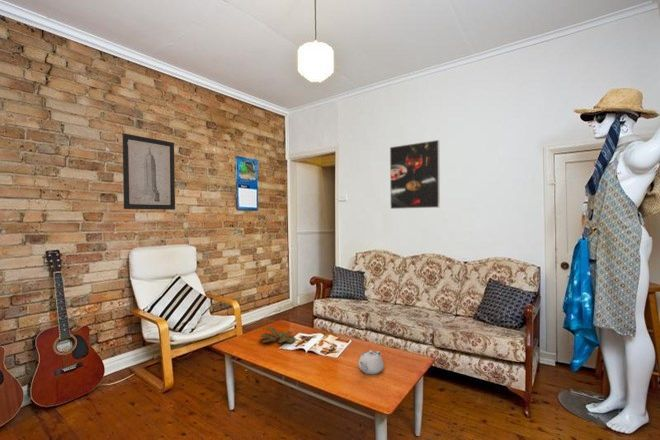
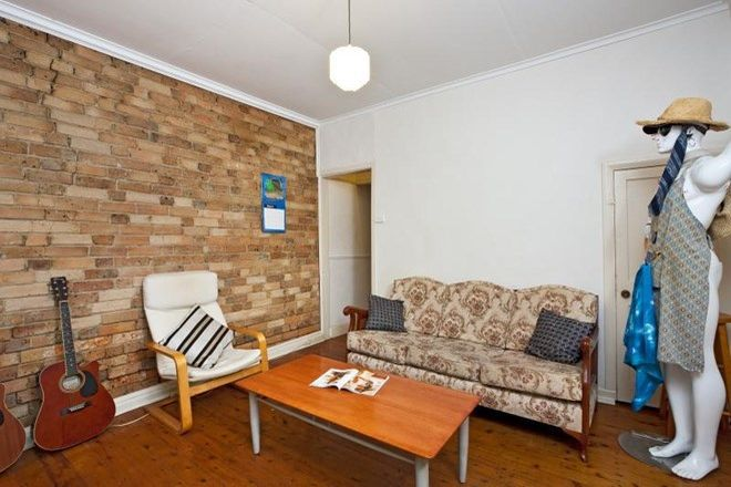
- succulent plant [258,326,297,344]
- teapot [358,349,385,375]
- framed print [389,139,441,210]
- wall art [122,132,176,211]
